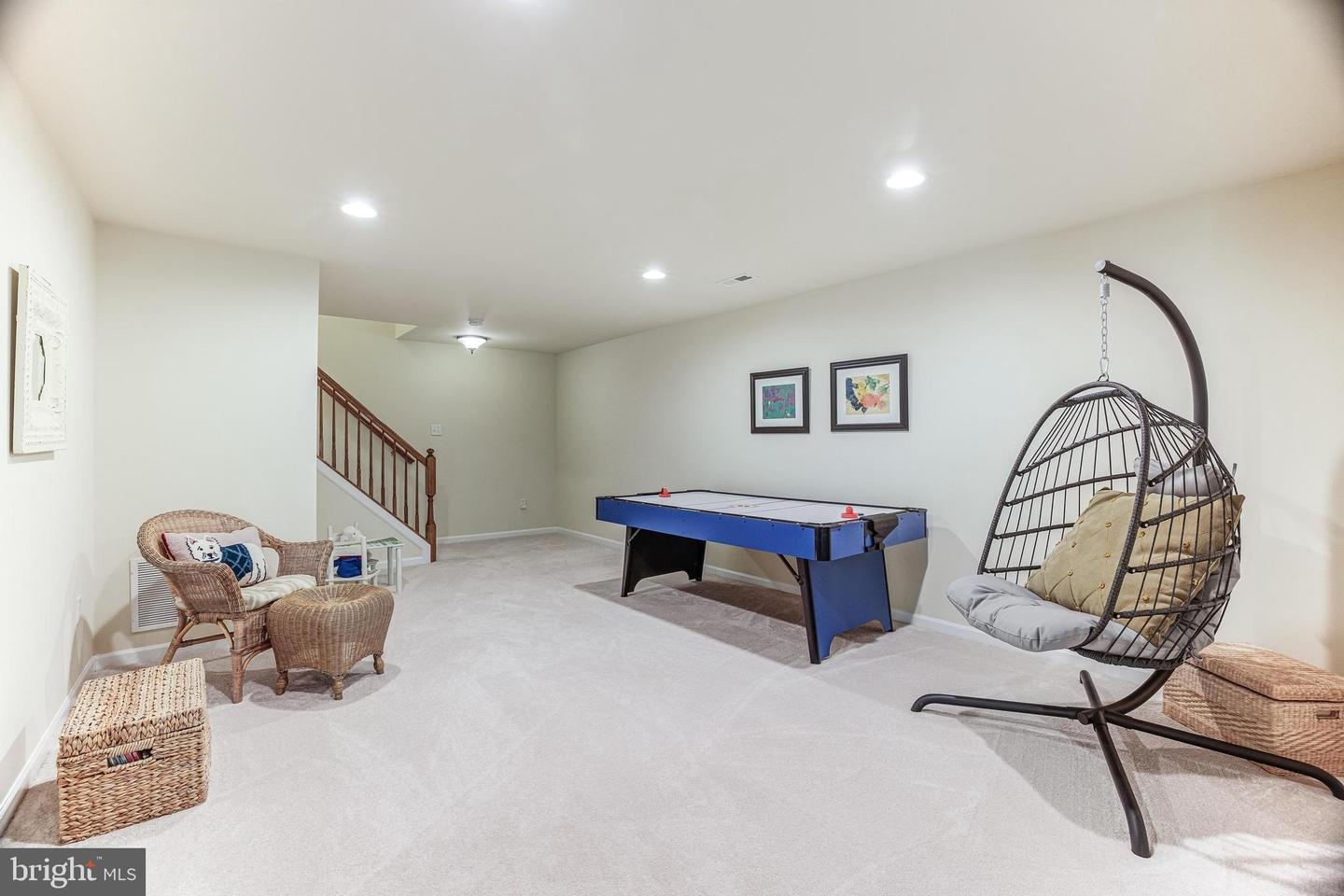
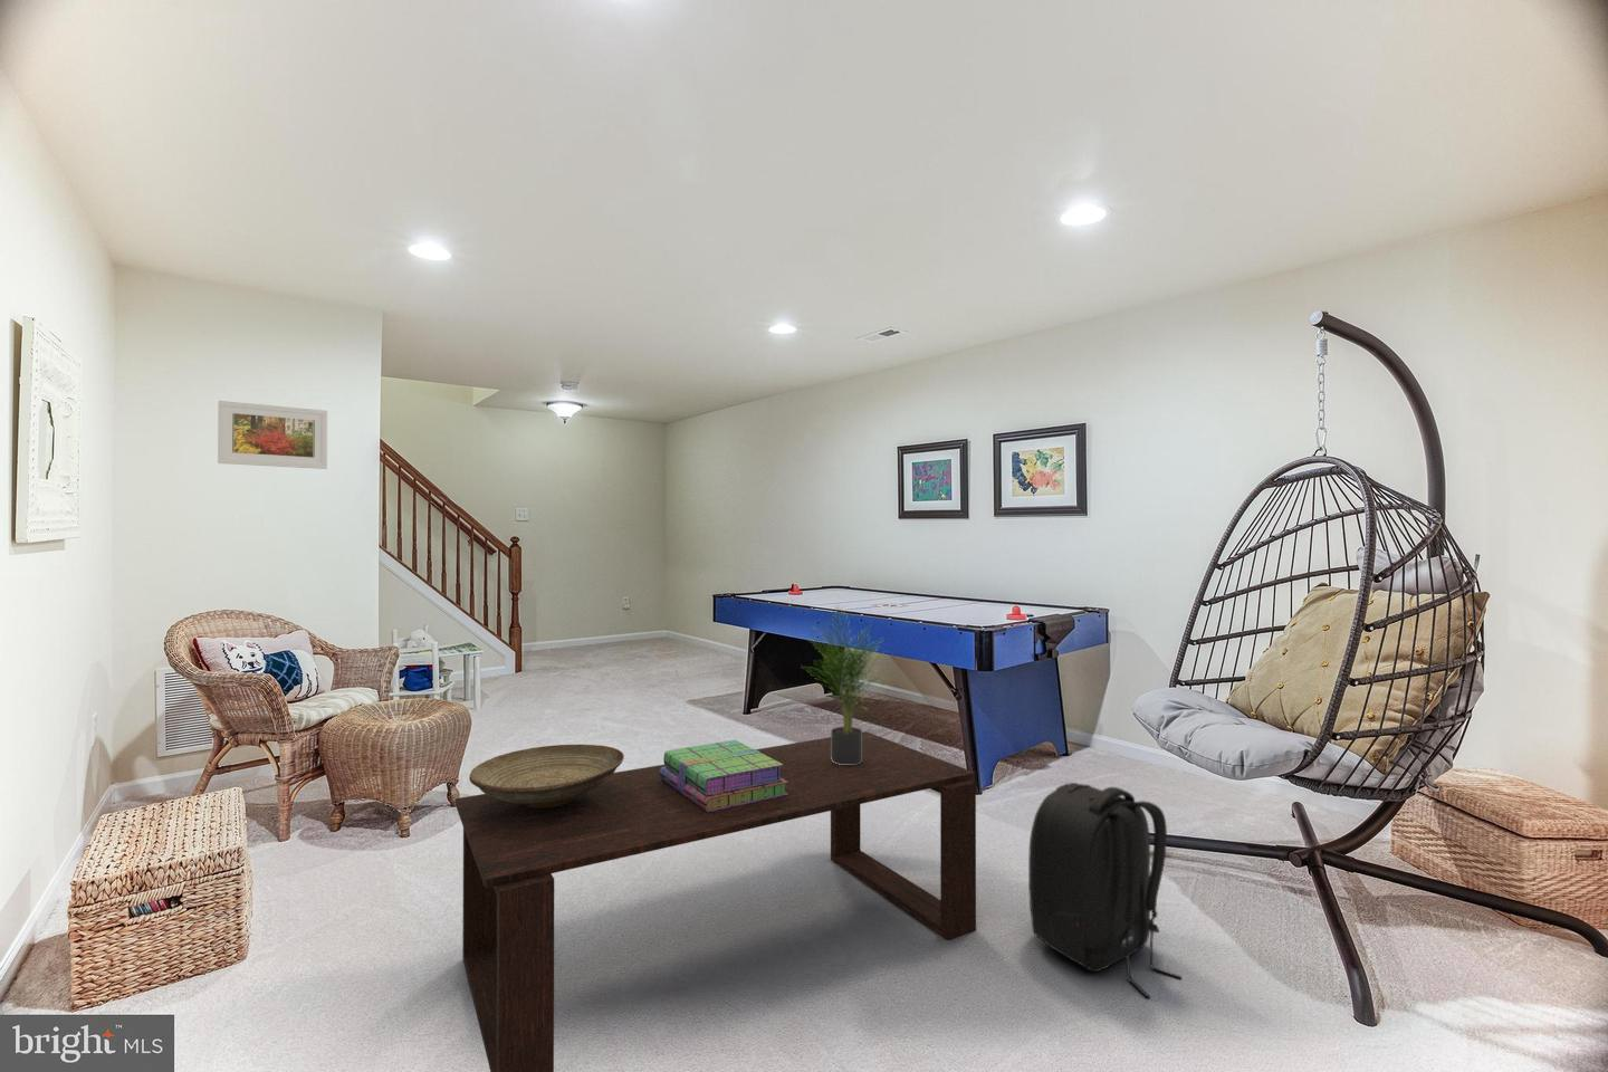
+ decorative bowl [468,744,626,809]
+ coffee table [455,730,977,1072]
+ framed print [217,400,328,470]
+ stack of books [660,739,788,812]
+ potted plant [802,605,887,765]
+ backpack [1028,781,1182,999]
